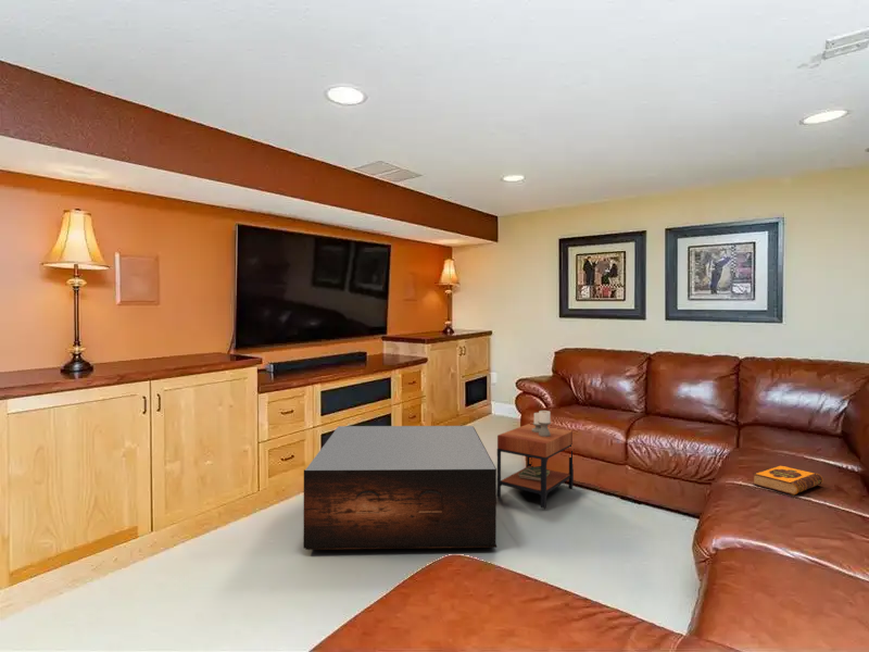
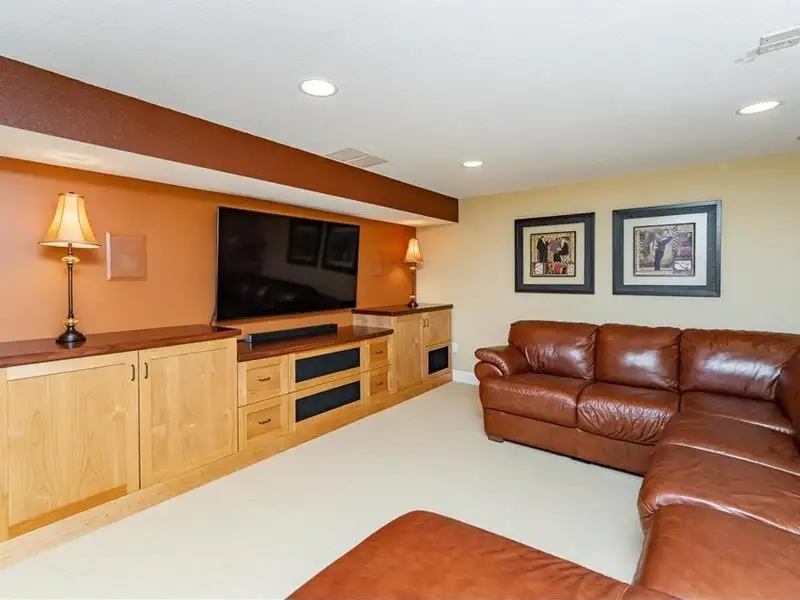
- side table [496,410,575,510]
- hardback book [752,464,824,496]
- coffee table [303,425,498,551]
